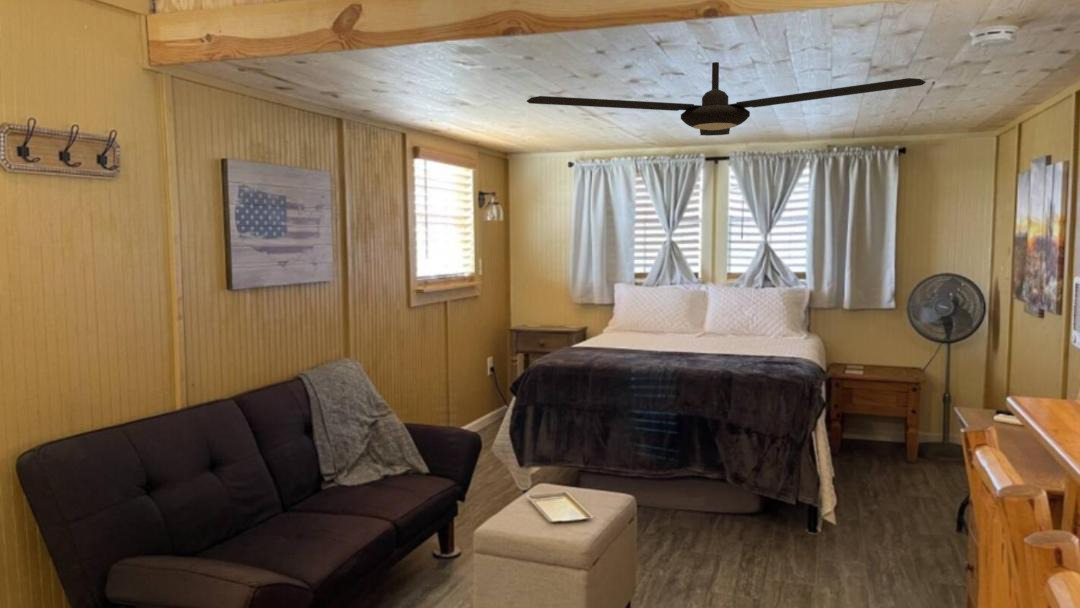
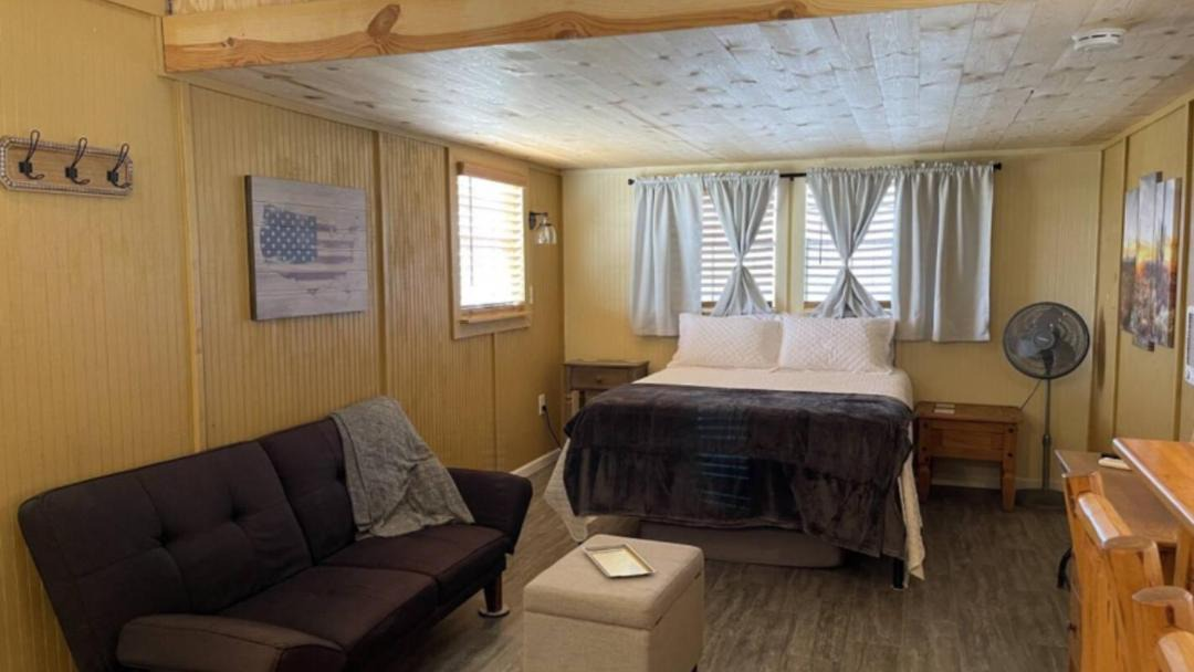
- ceiling fan [526,61,927,137]
